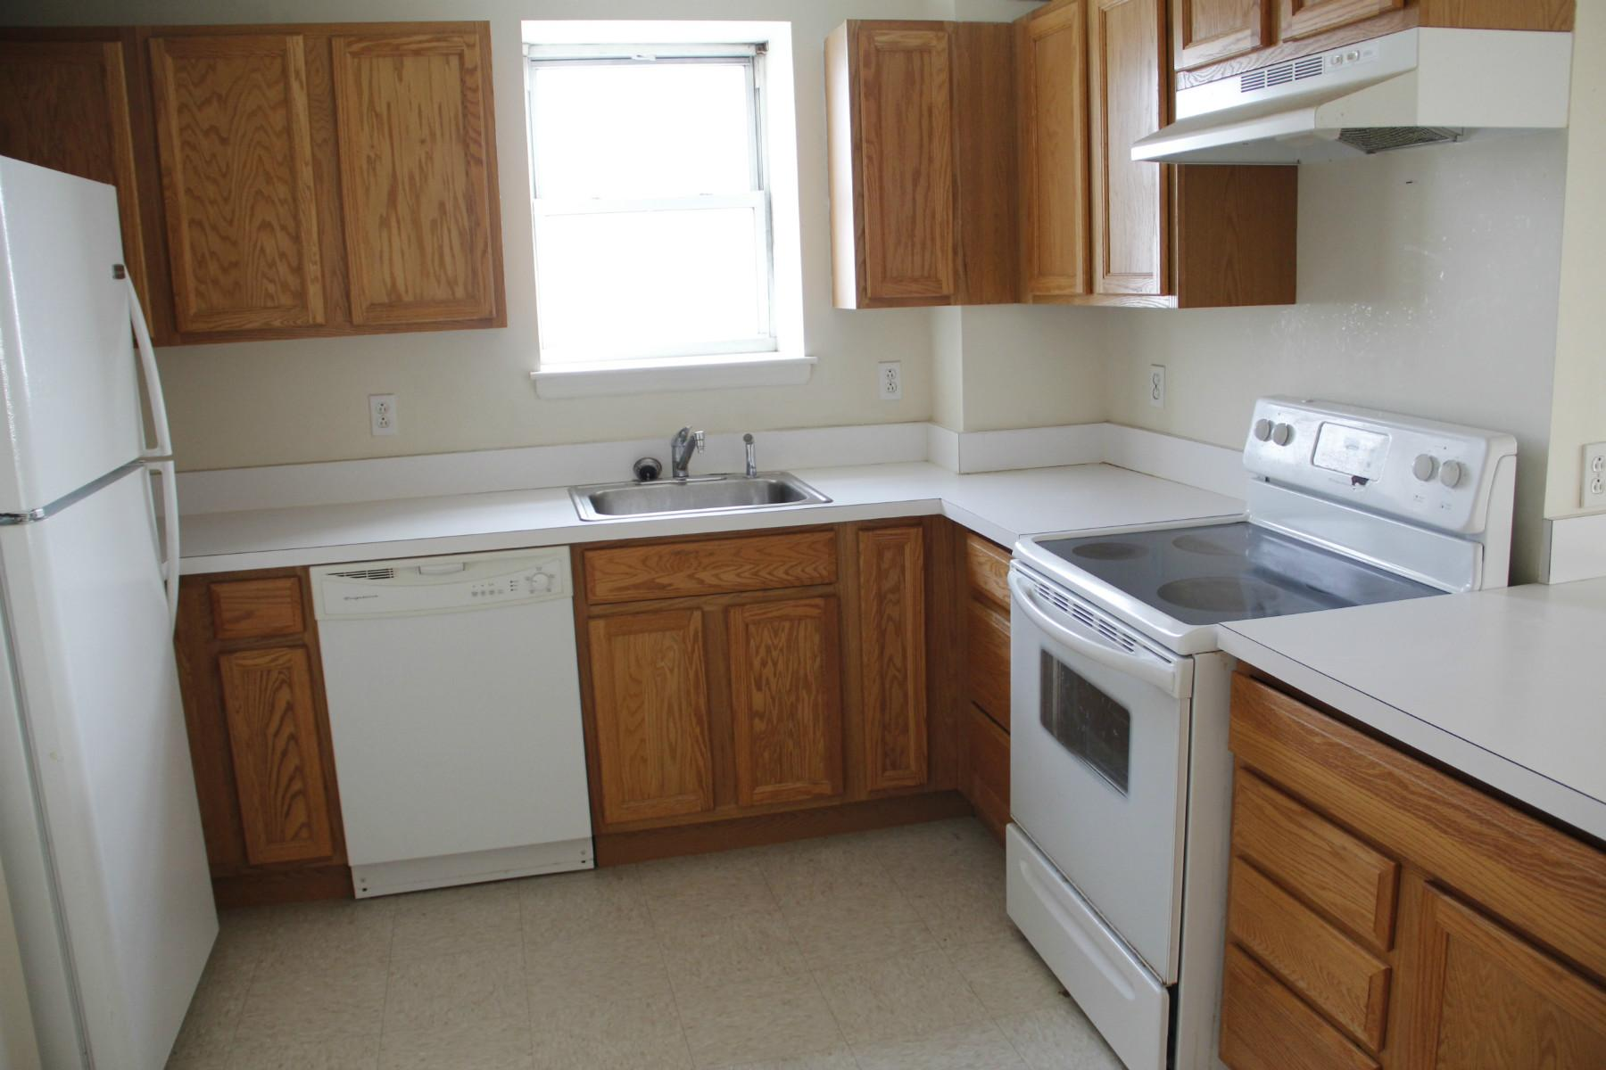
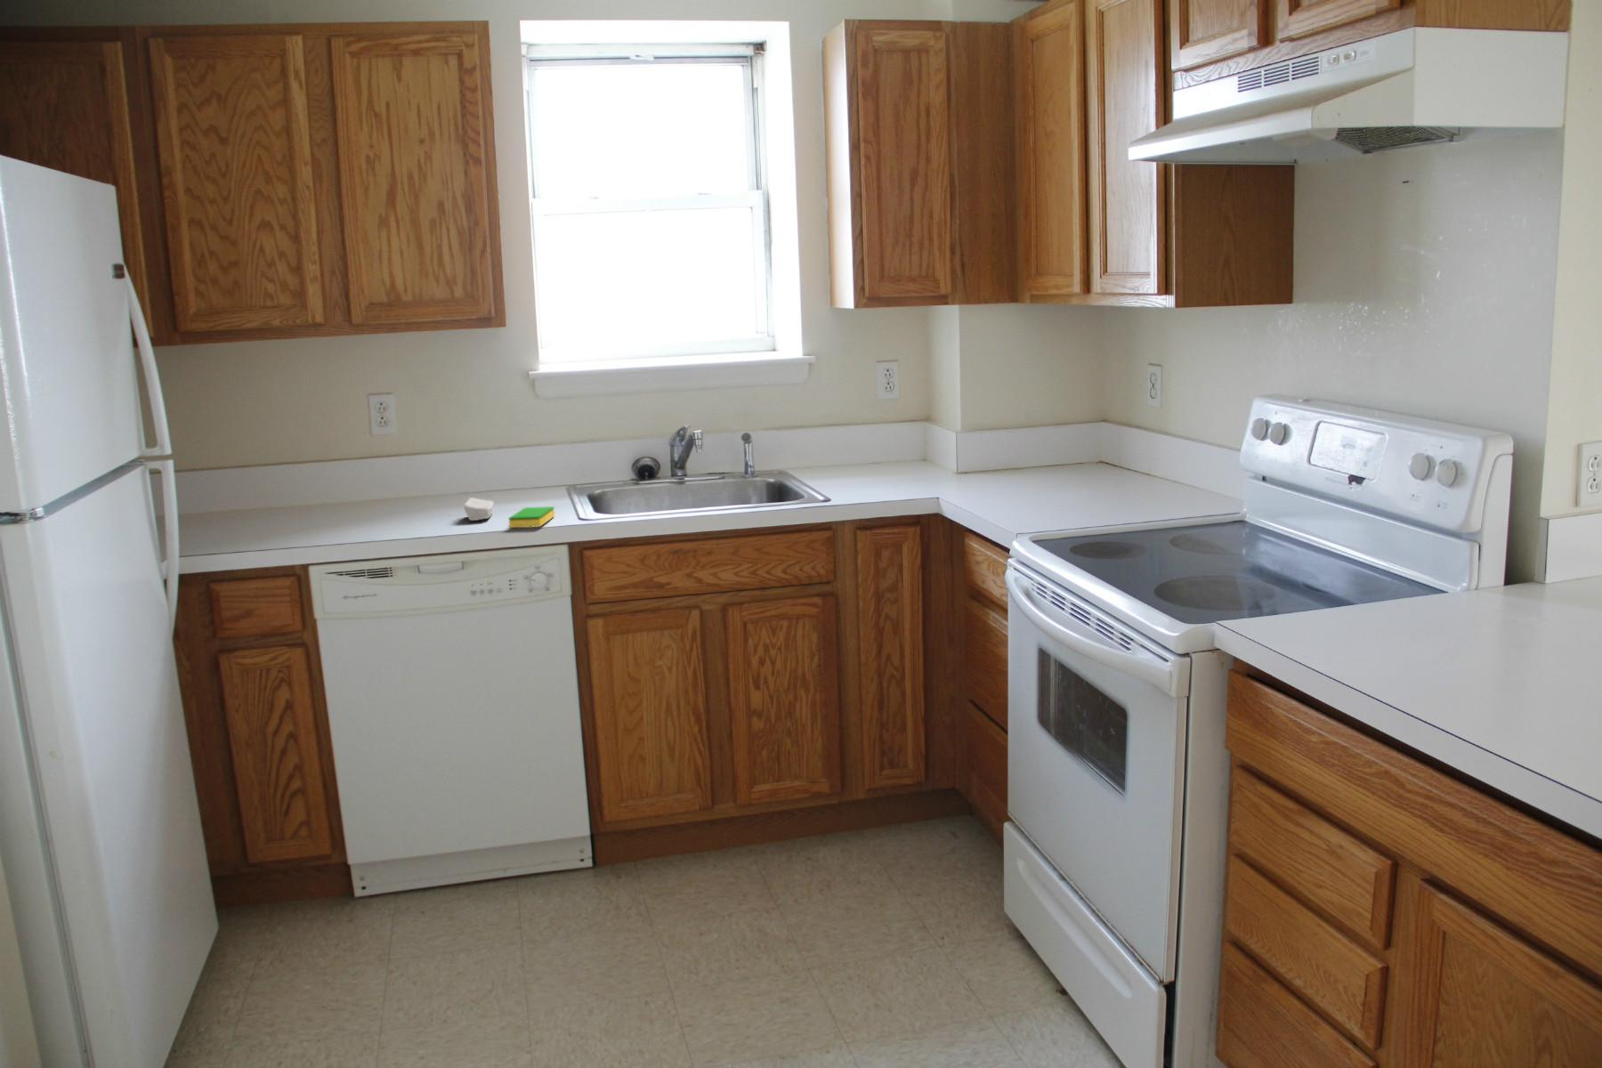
+ soap bar [462,497,495,522]
+ dish sponge [508,505,555,529]
